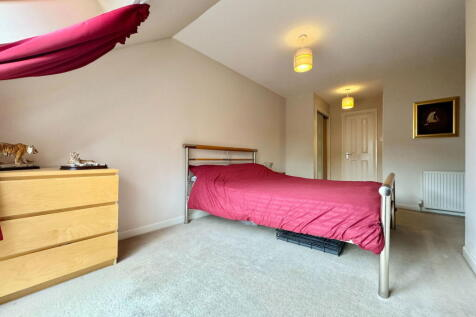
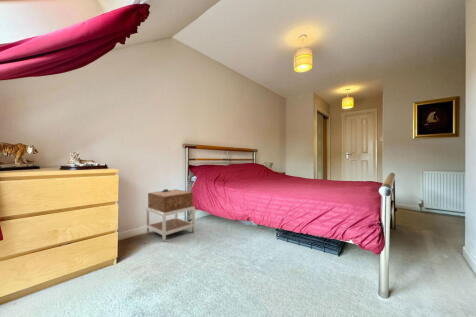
+ nightstand [145,188,196,243]
